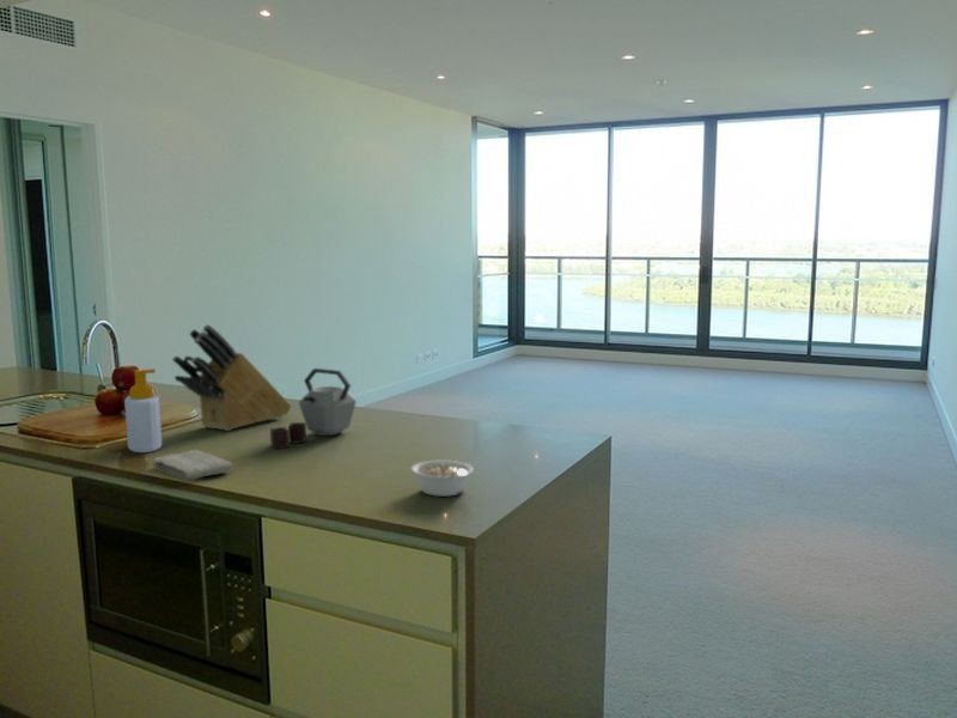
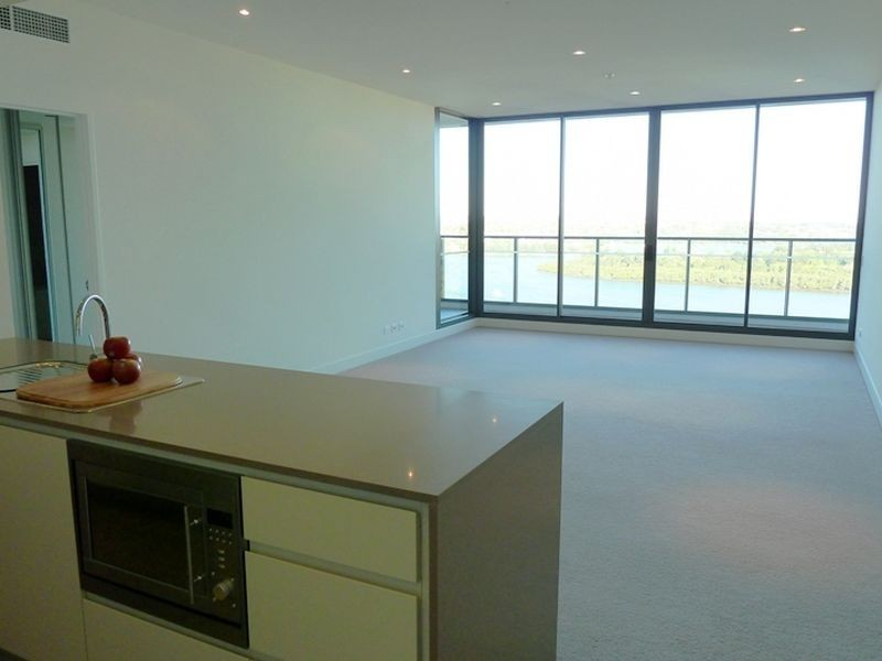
- knife block [171,323,293,432]
- kettle [269,367,358,450]
- legume [410,460,475,498]
- soap bottle [123,367,163,454]
- washcloth [152,449,234,482]
